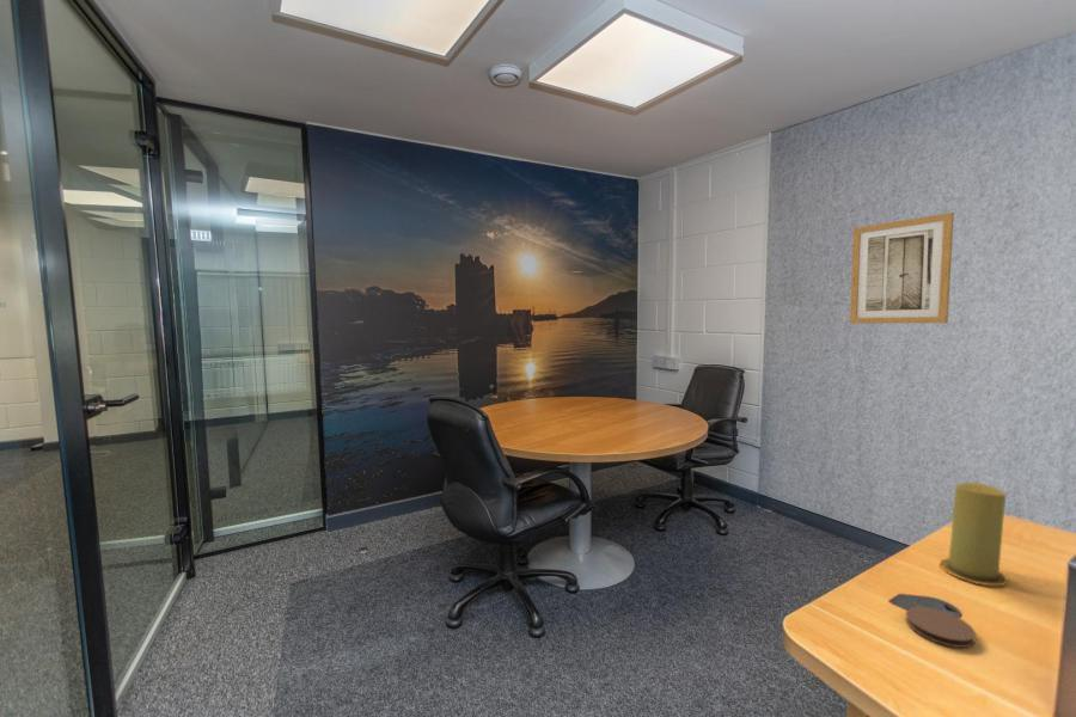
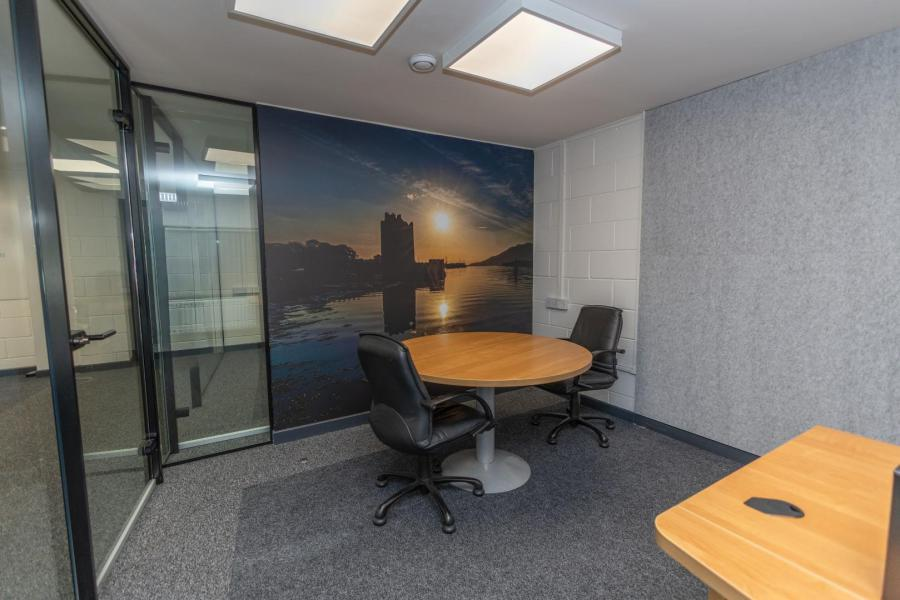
- candle [939,482,1009,587]
- coaster [905,606,977,649]
- wall art [849,212,955,325]
